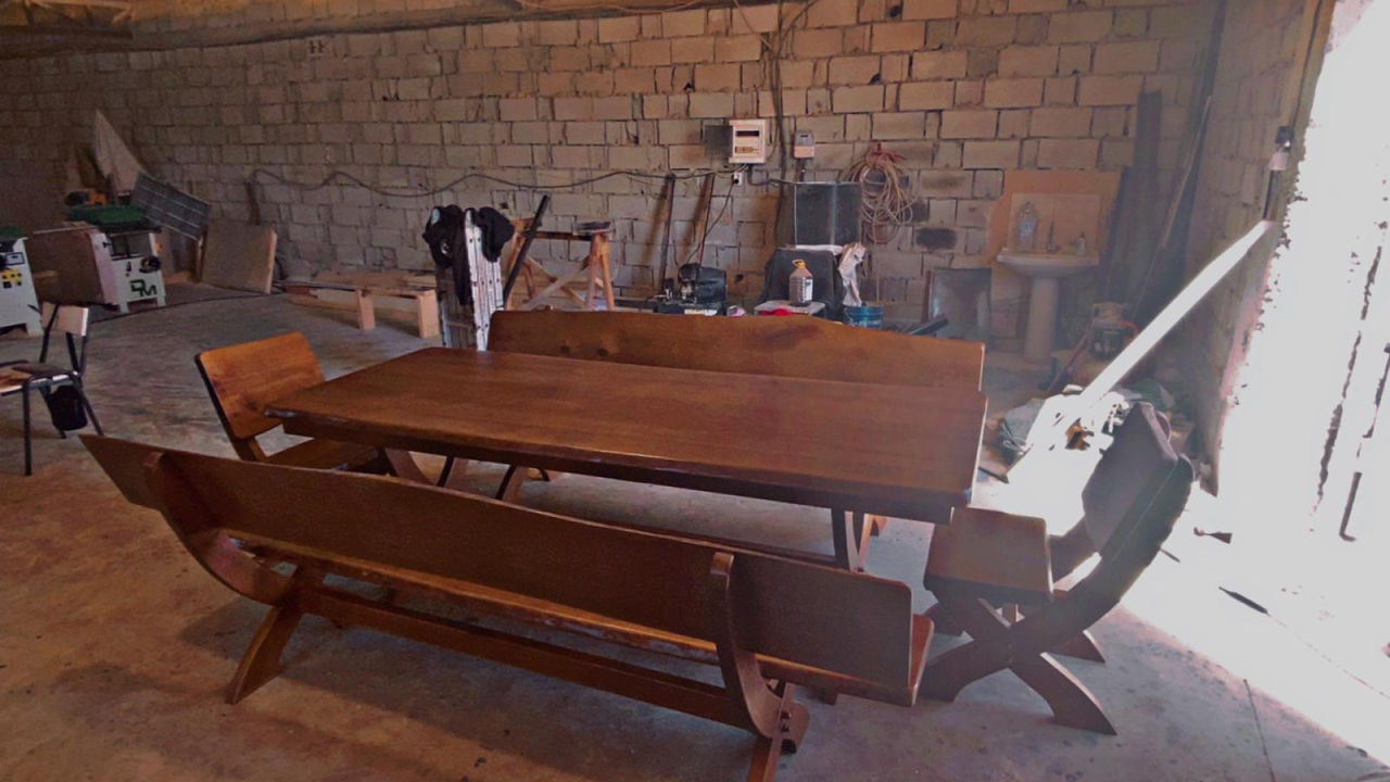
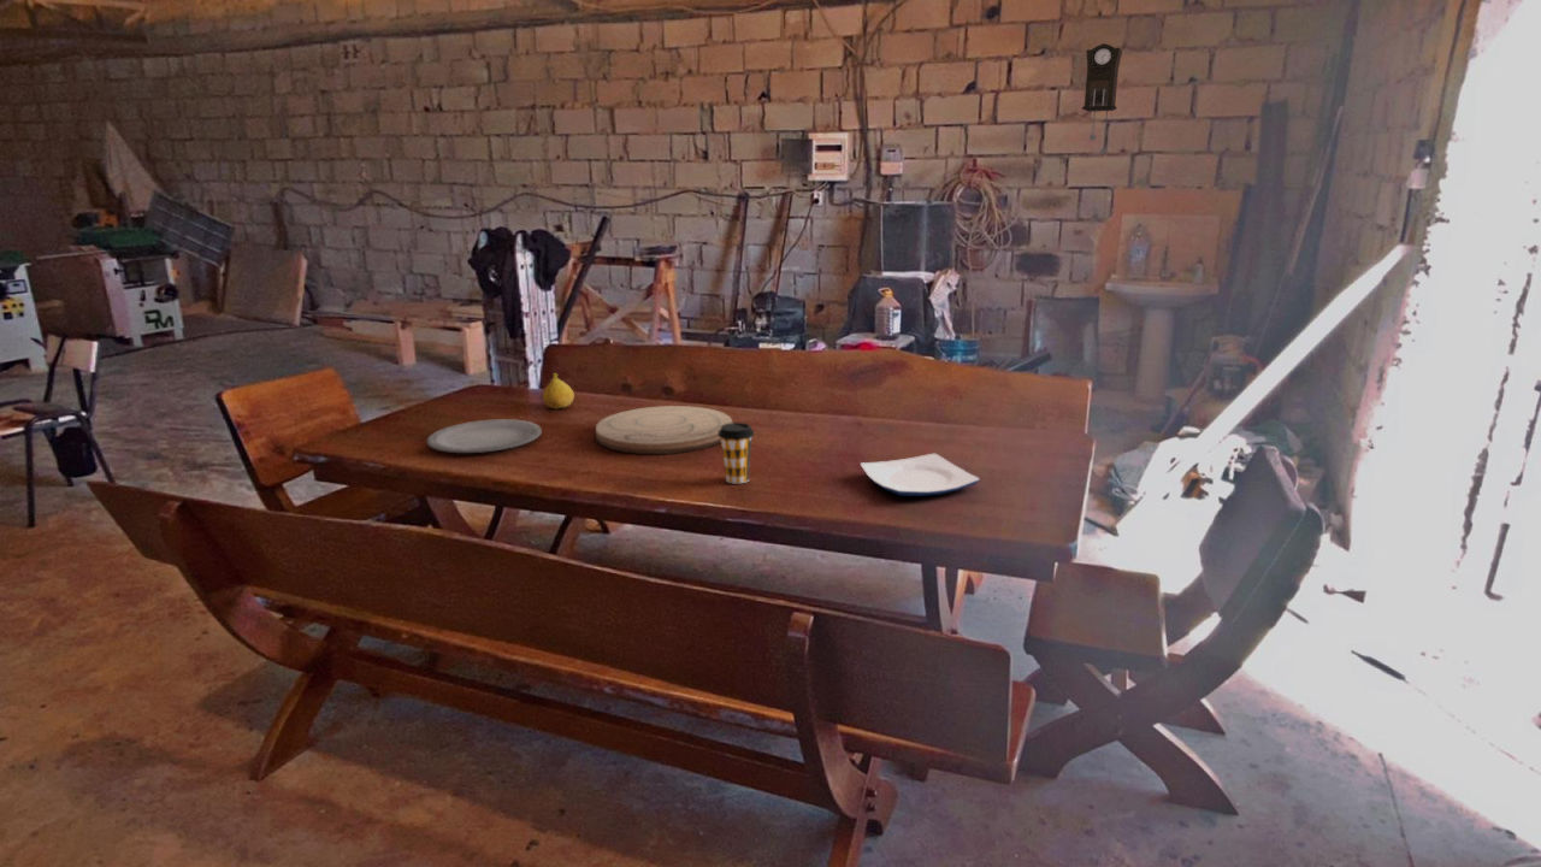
+ coffee cup [718,421,755,485]
+ plate [860,453,981,497]
+ plate [426,418,543,454]
+ pendulum clock [1081,42,1123,155]
+ cutting board [595,405,734,455]
+ fruit [542,372,575,409]
